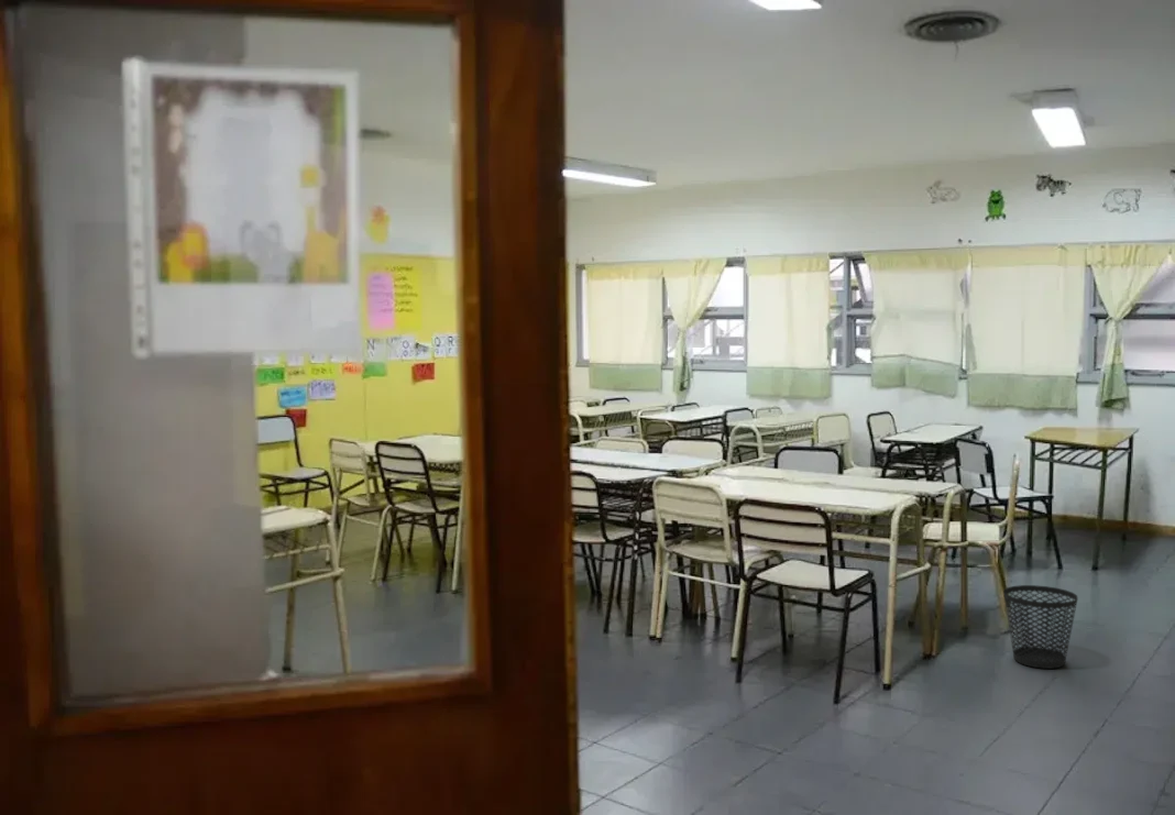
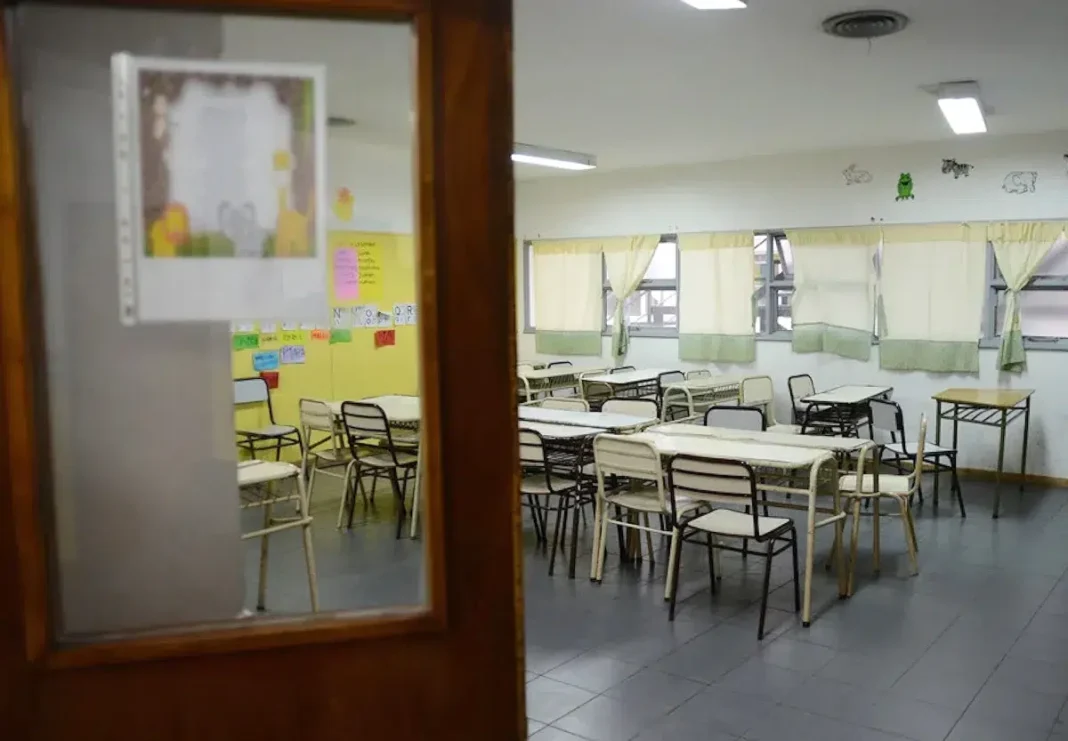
- wastebasket [1003,584,1079,670]
